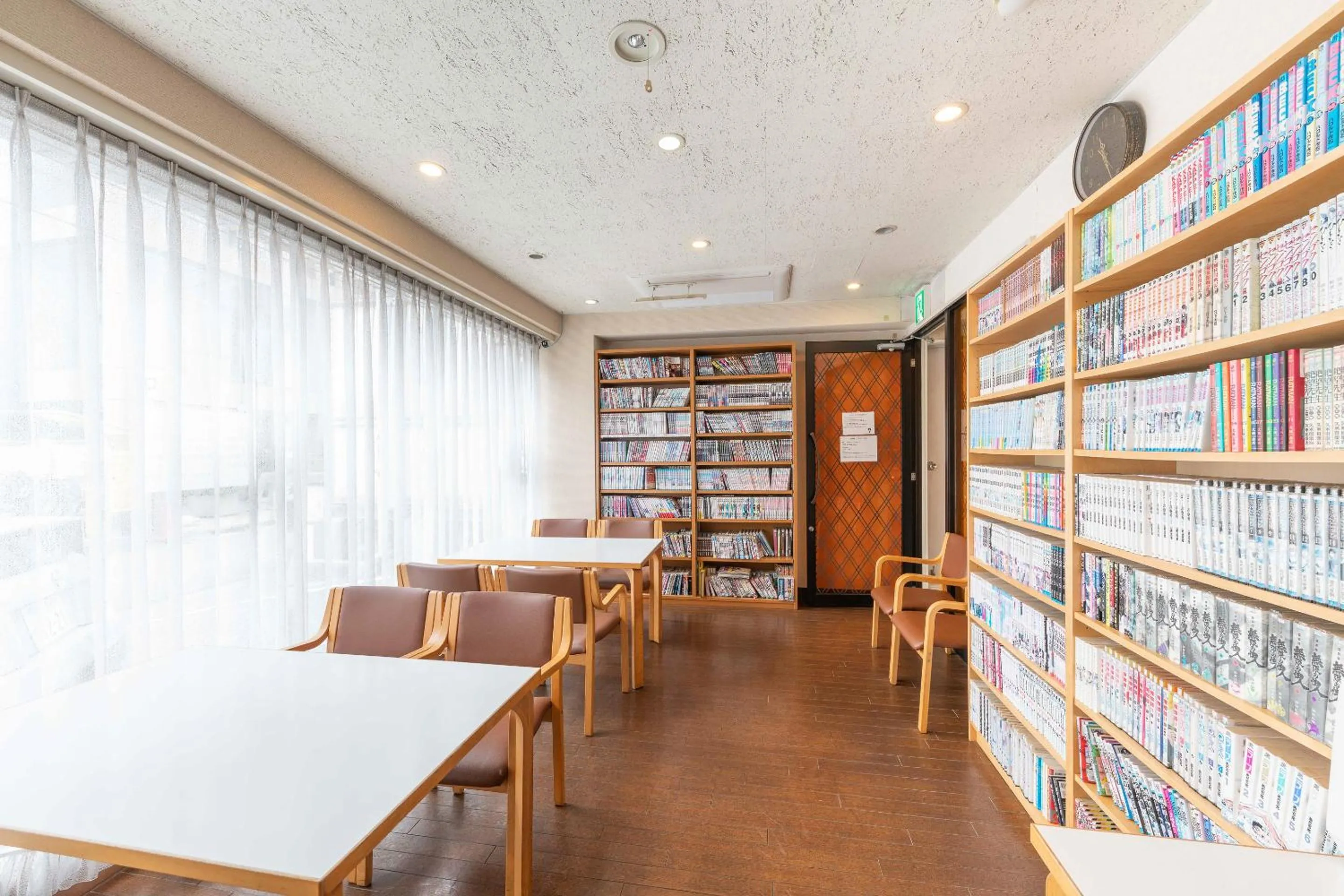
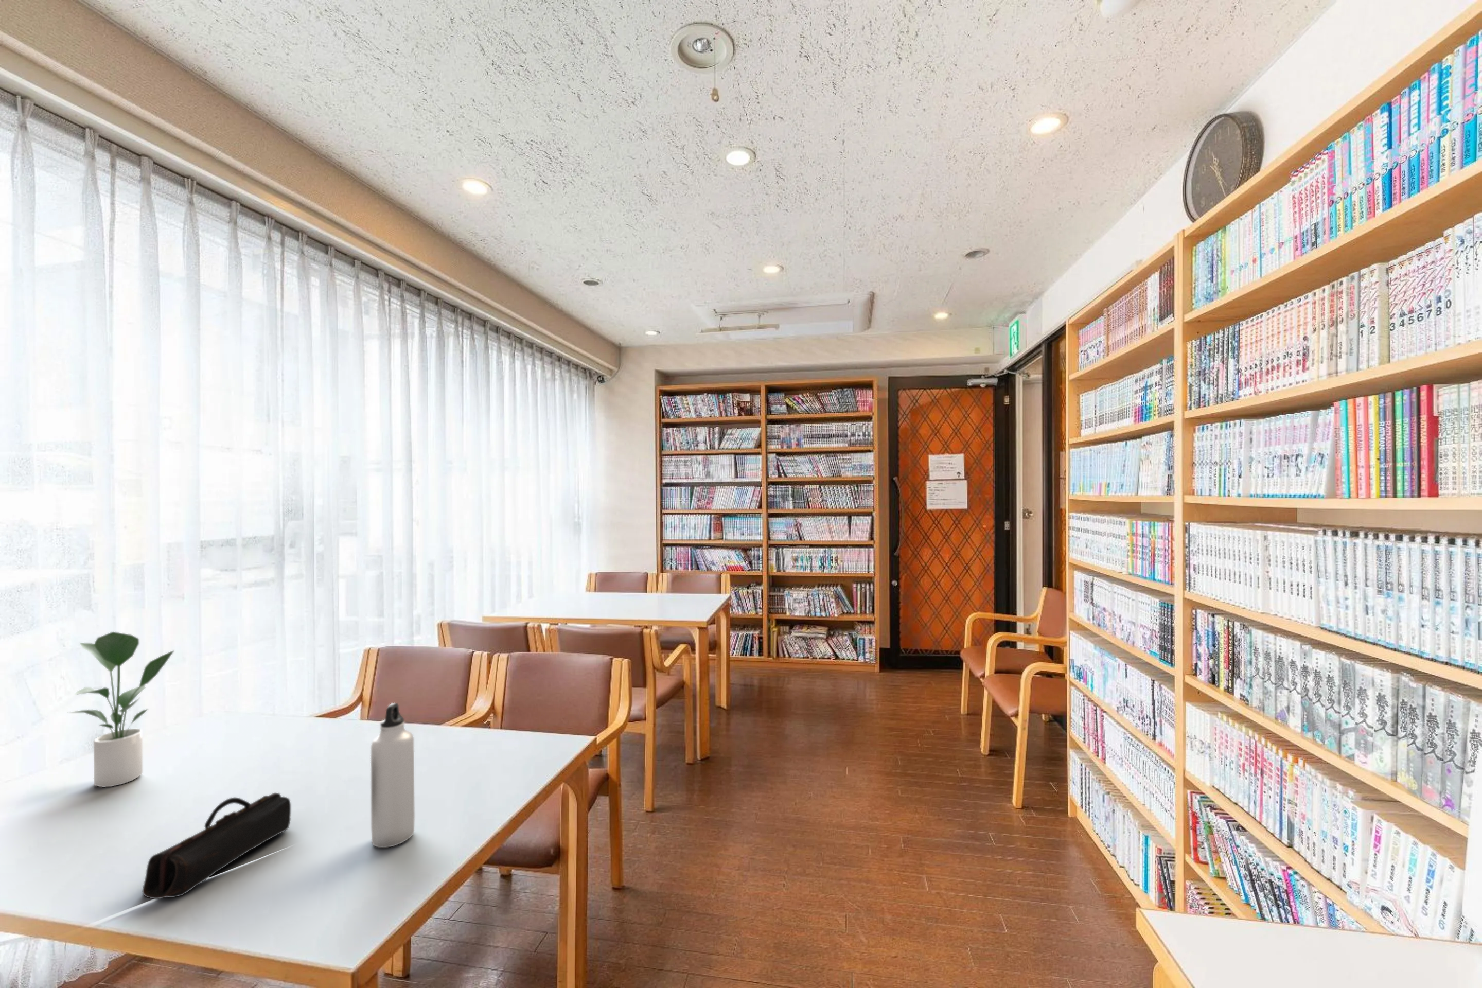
+ potted plant [67,632,175,787]
+ pencil case [142,793,291,900]
+ water bottle [370,702,416,848]
